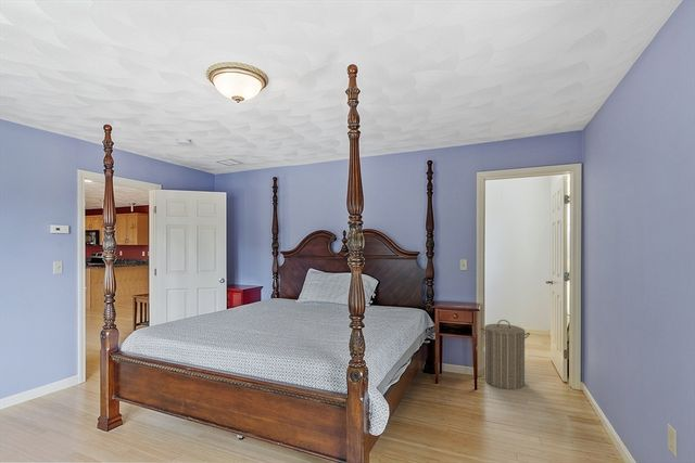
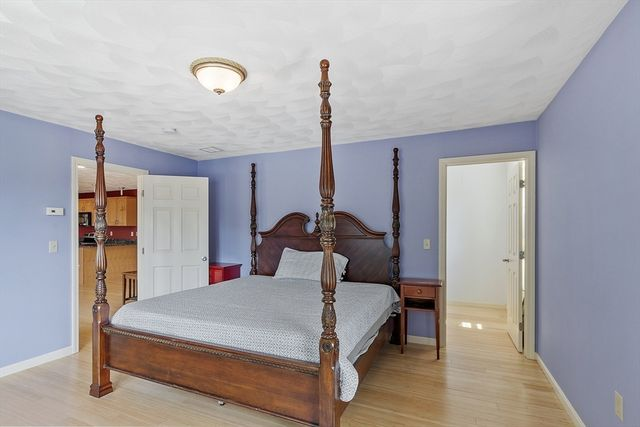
- laundry hamper [479,319,531,390]
